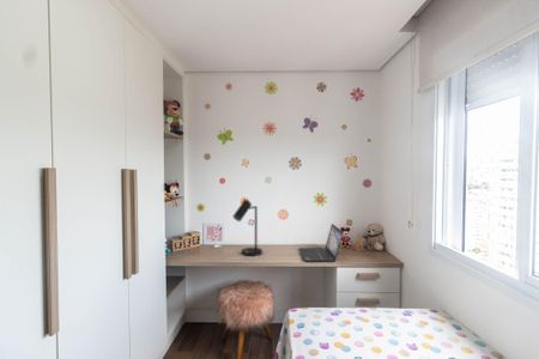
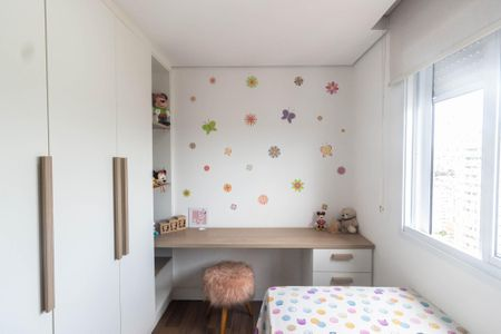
- laptop [298,223,344,263]
- desk lamp [231,199,264,257]
